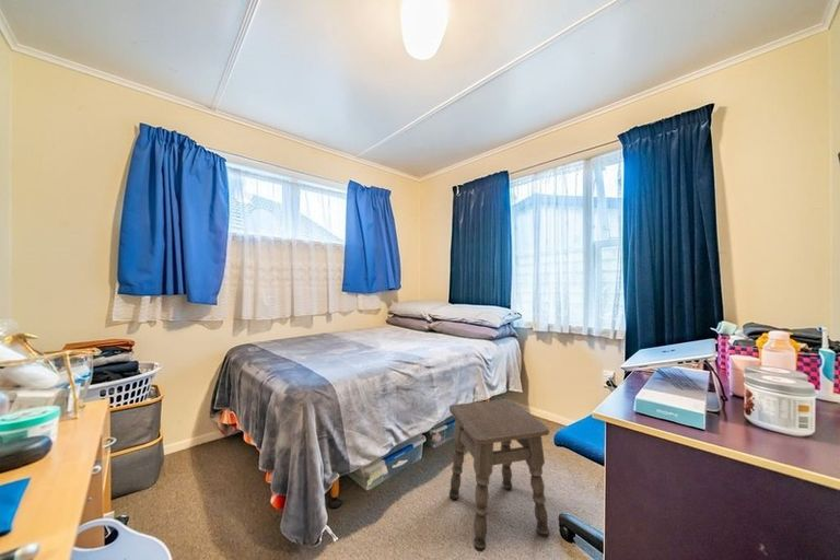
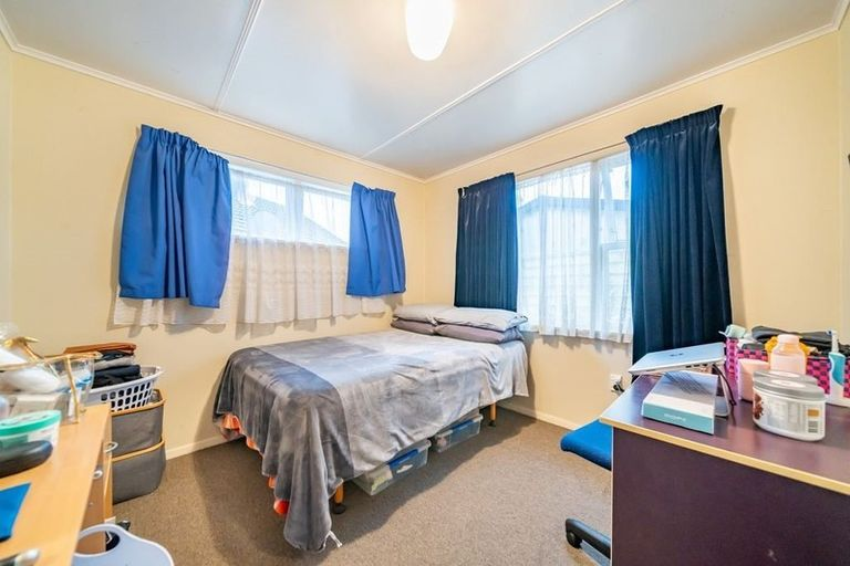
- side table [448,398,550,553]
